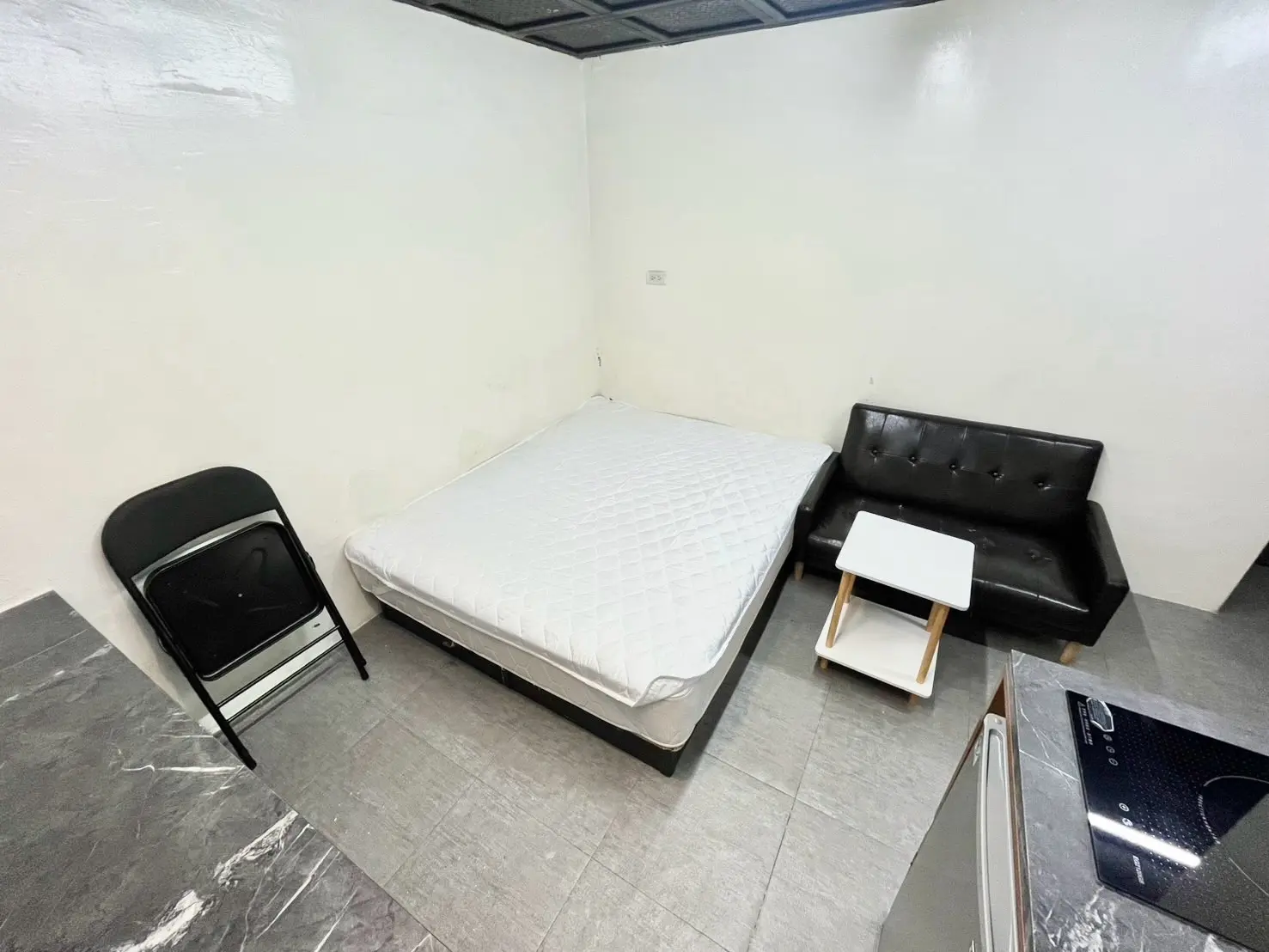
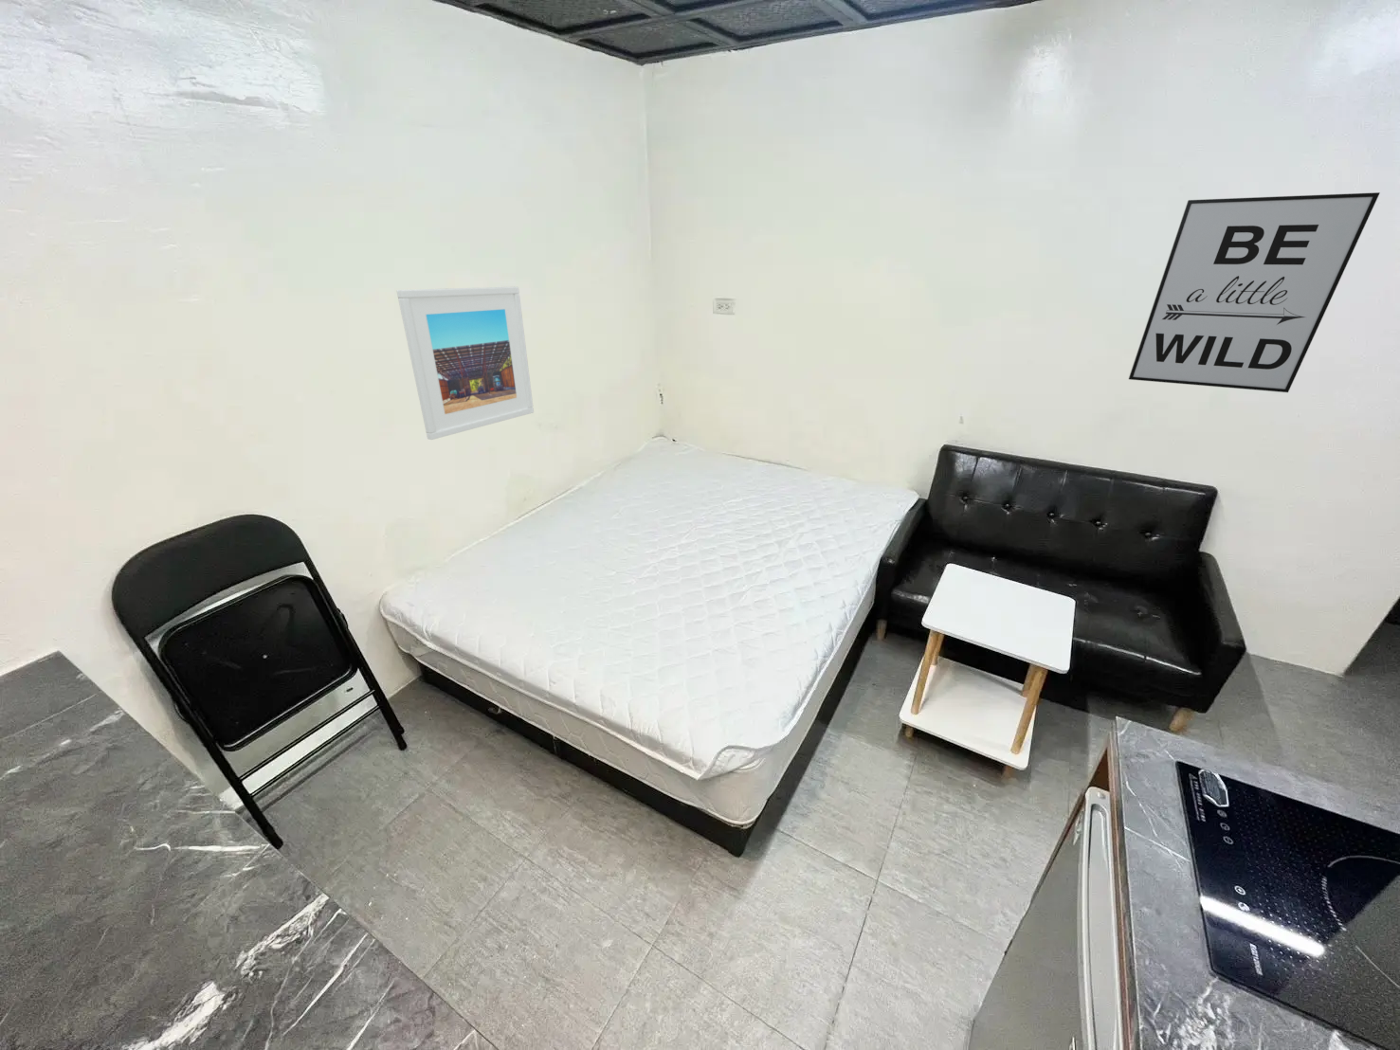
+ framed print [396,286,535,441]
+ wall art [1128,192,1381,394]
